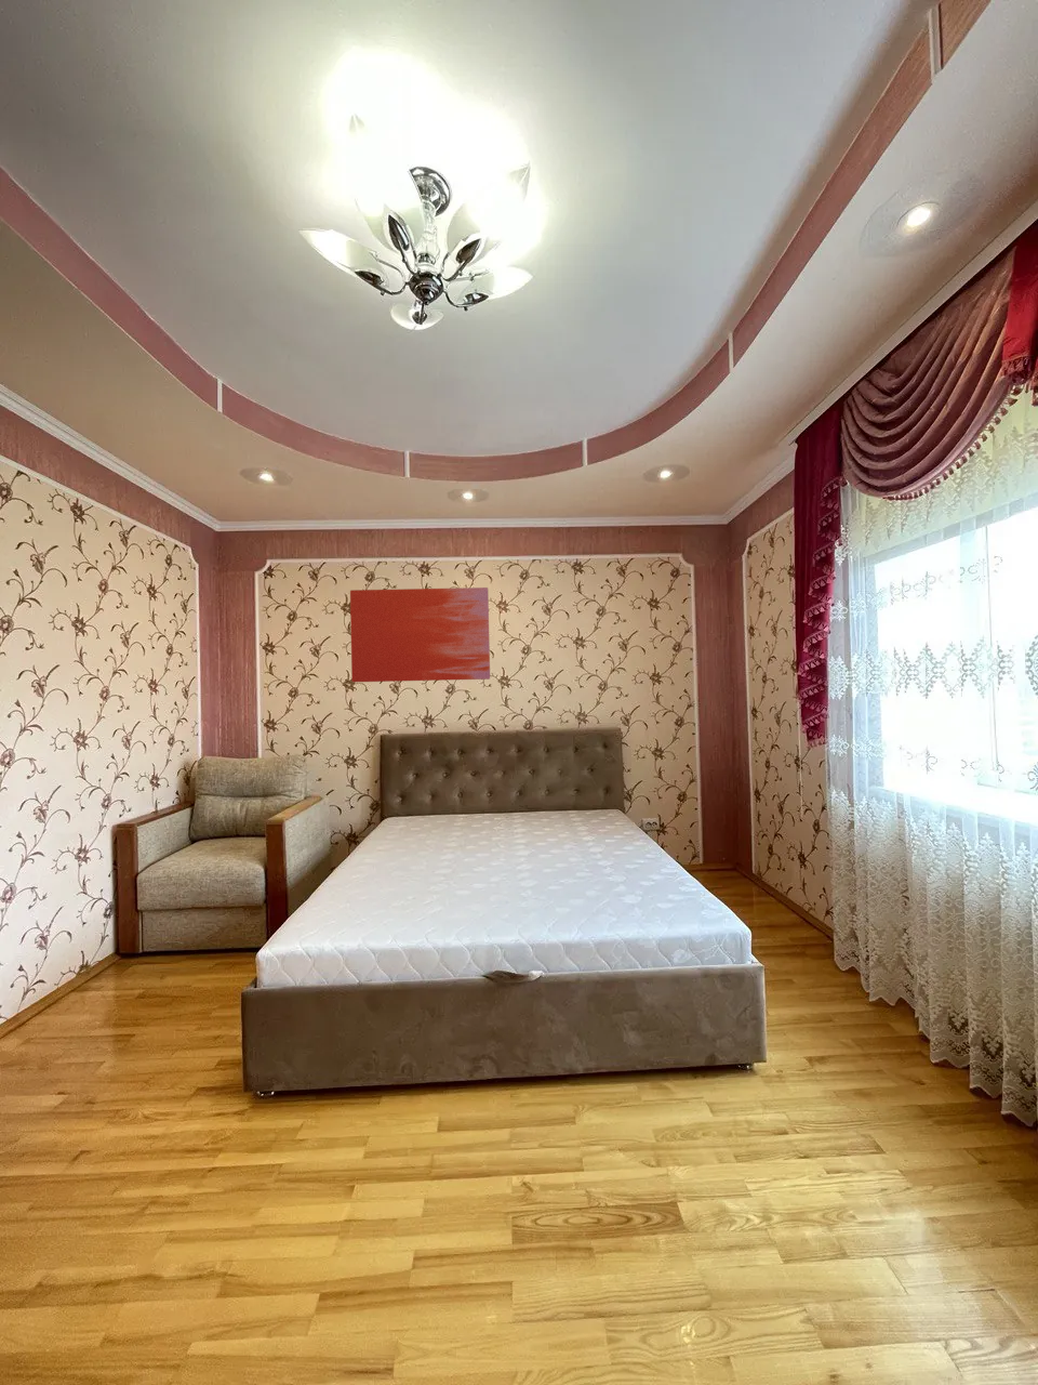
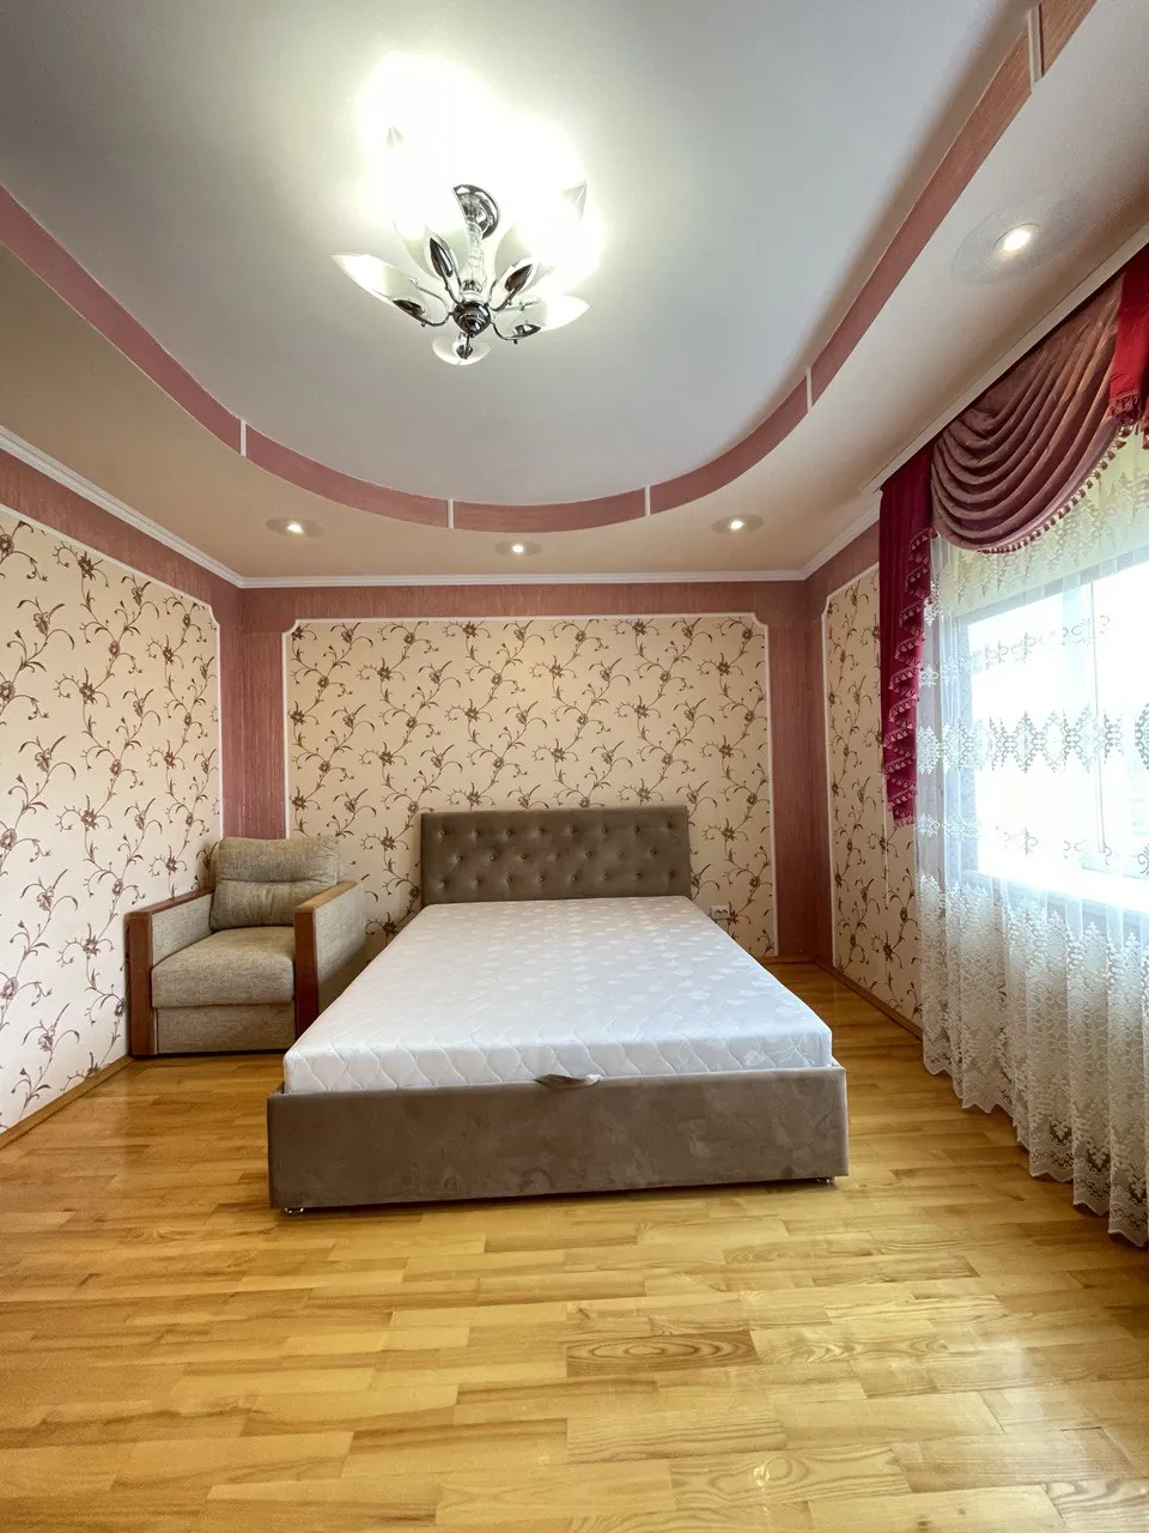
- wall art [349,587,491,683]
